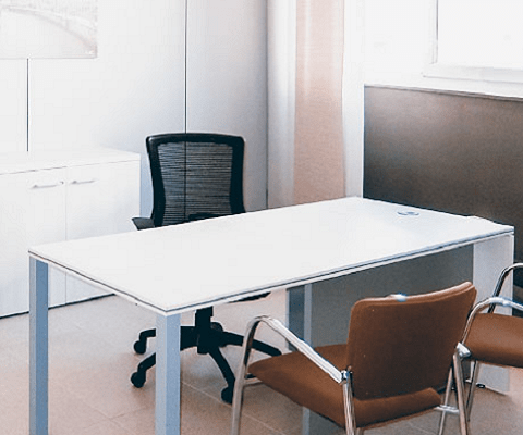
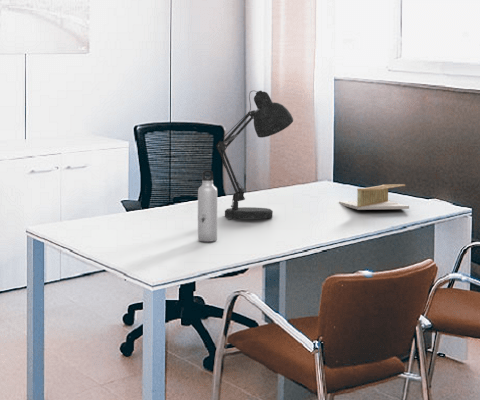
+ water bottle [197,169,218,243]
+ architectural model [338,183,410,211]
+ desk lamp [215,90,294,221]
